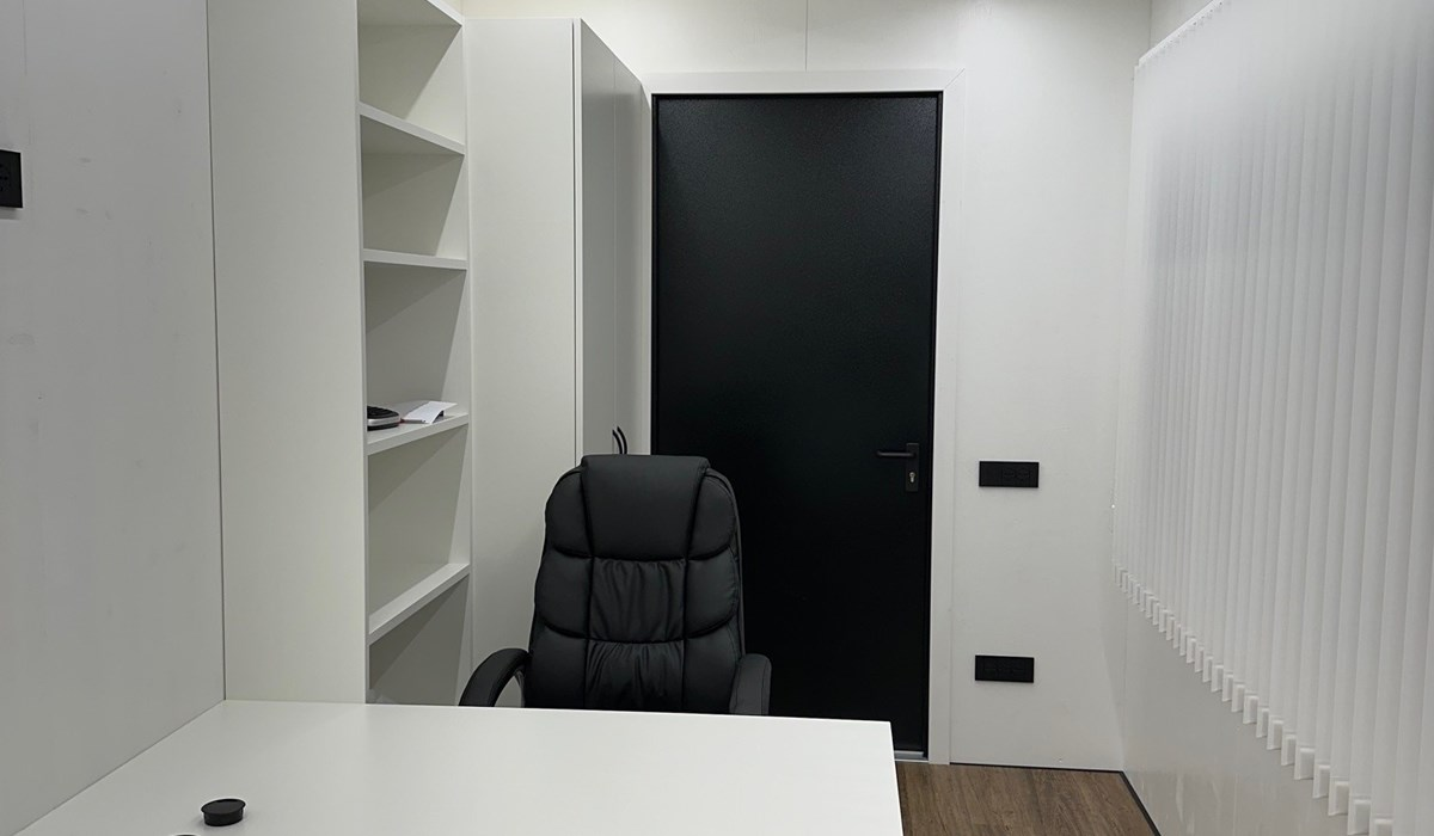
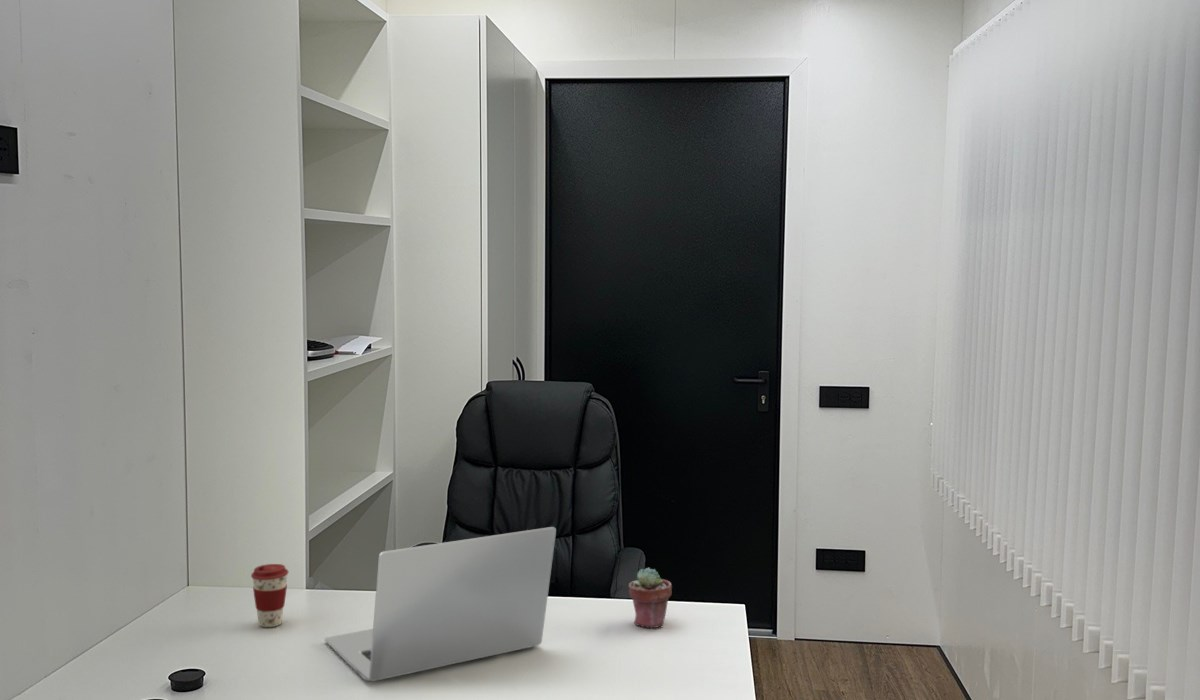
+ coffee cup [250,563,289,628]
+ potted succulent [628,567,673,629]
+ laptop [324,526,557,682]
